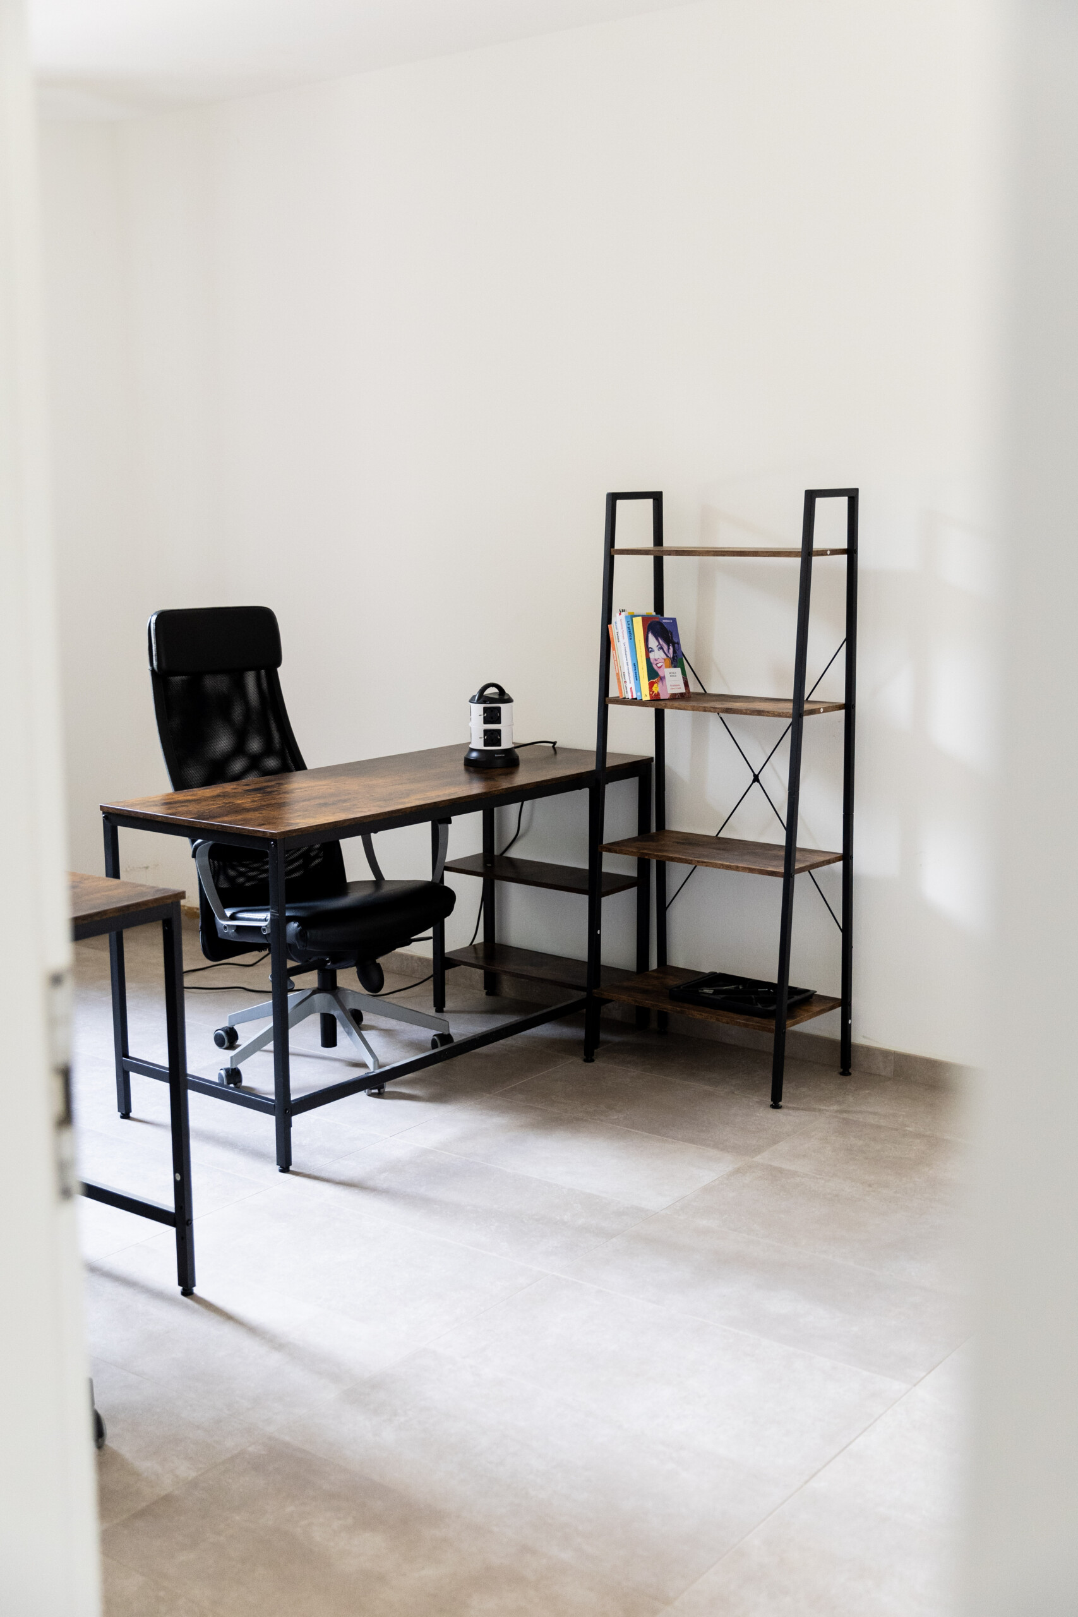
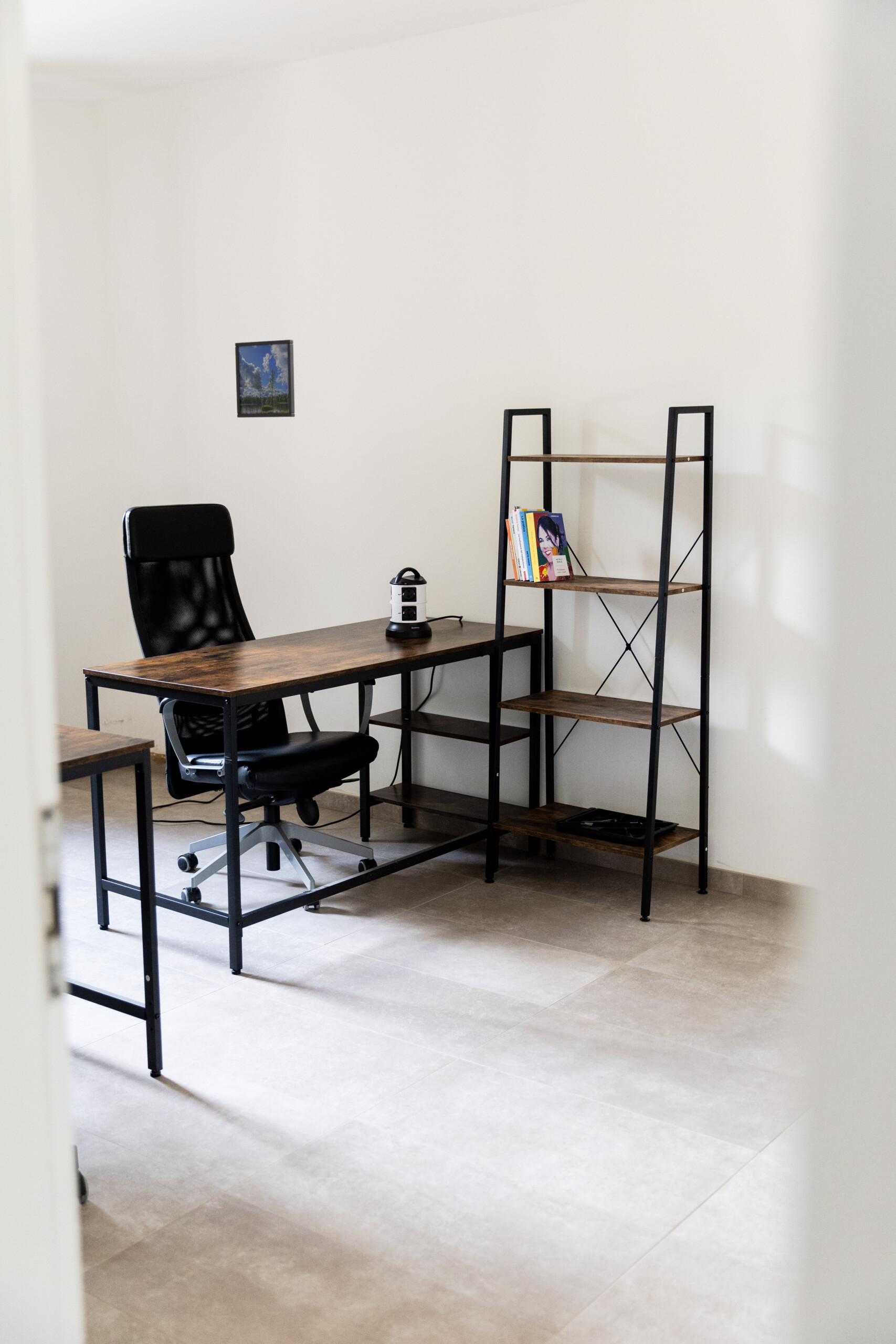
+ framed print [235,339,296,418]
